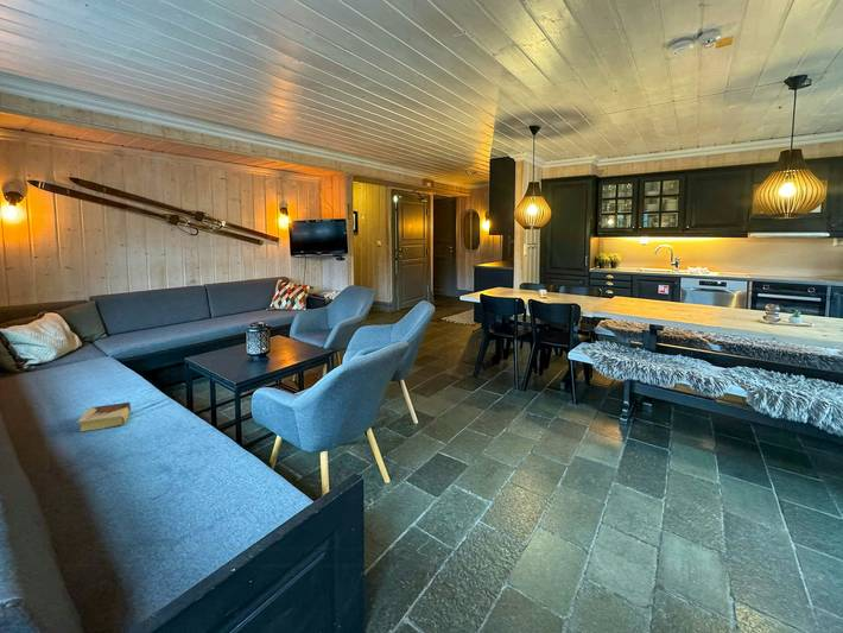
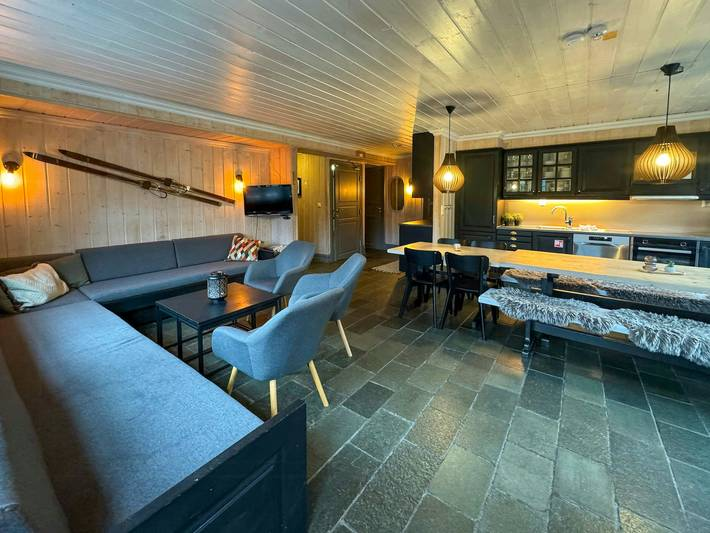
- book [76,401,132,432]
